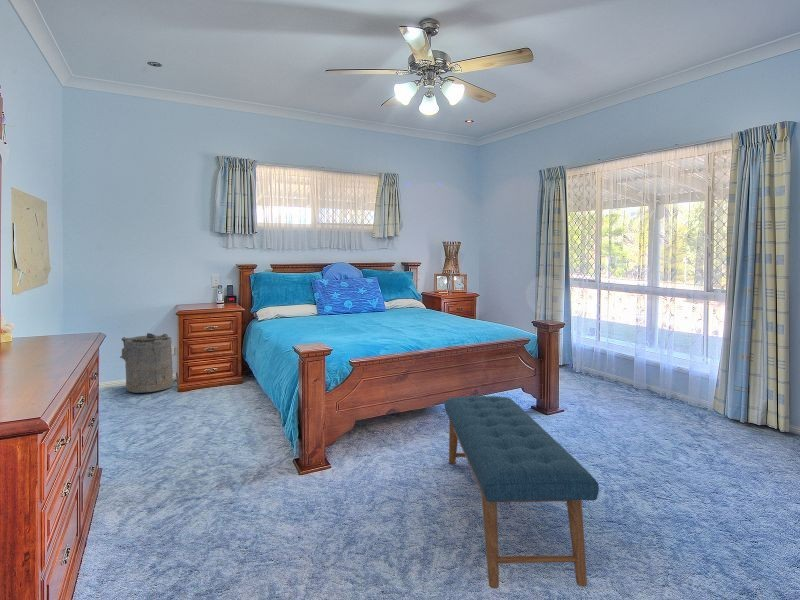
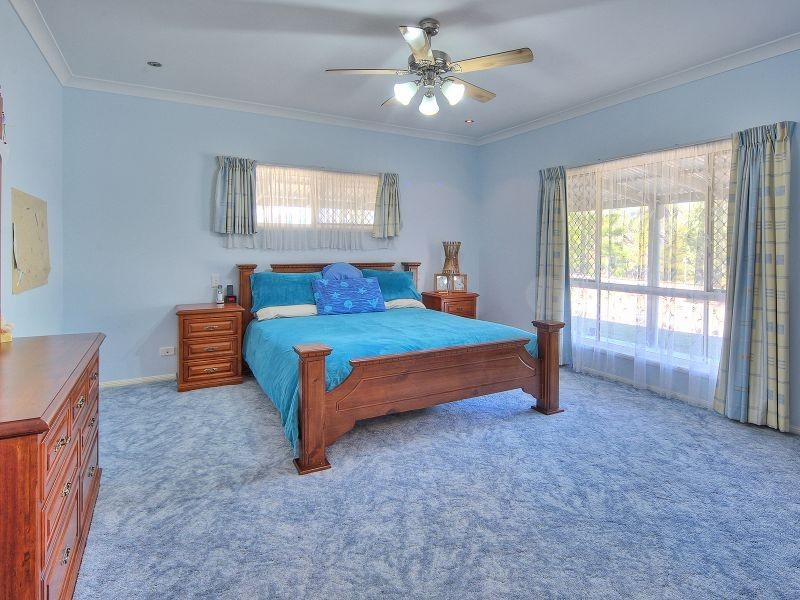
- laundry hamper [119,332,174,394]
- bench [444,395,600,590]
